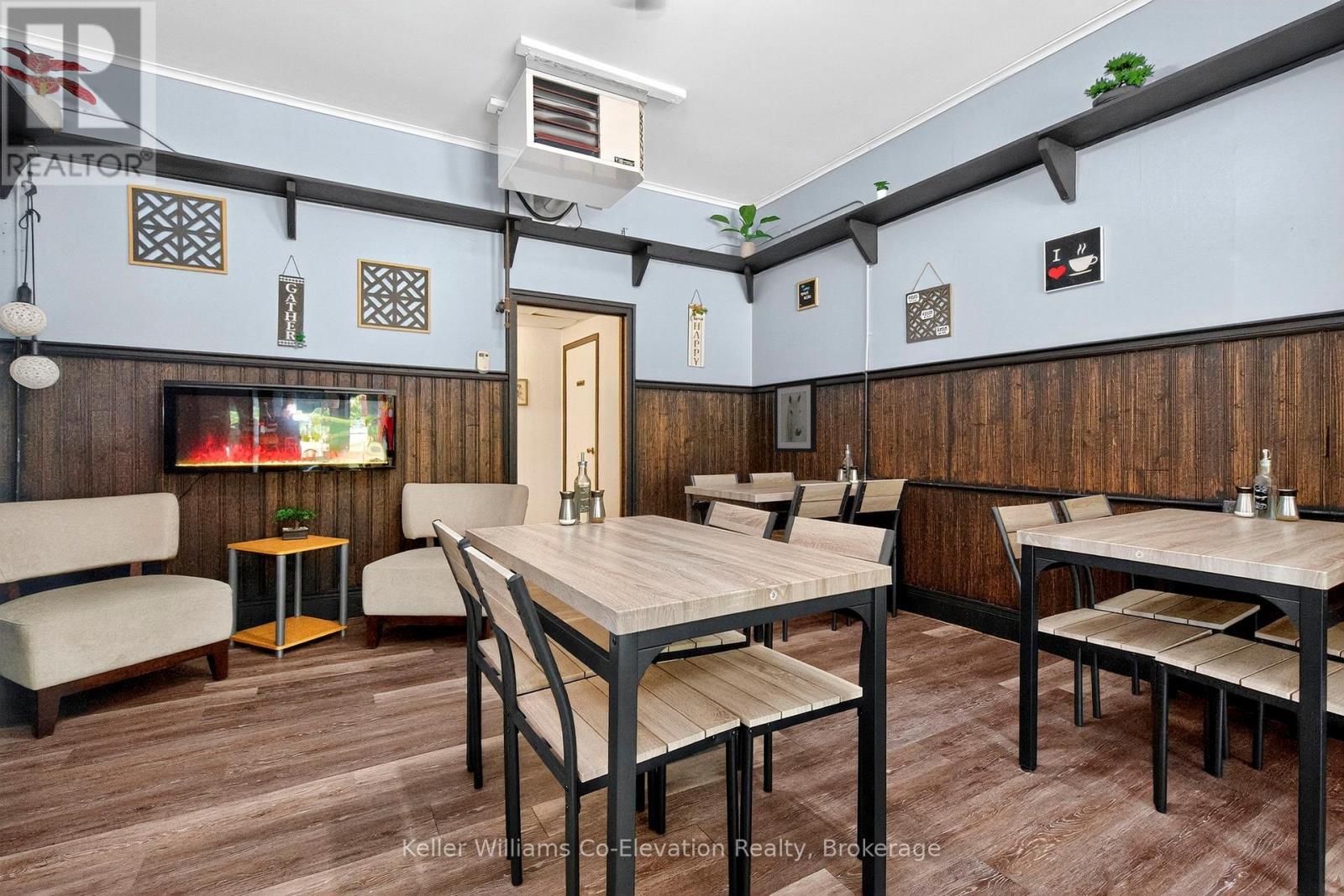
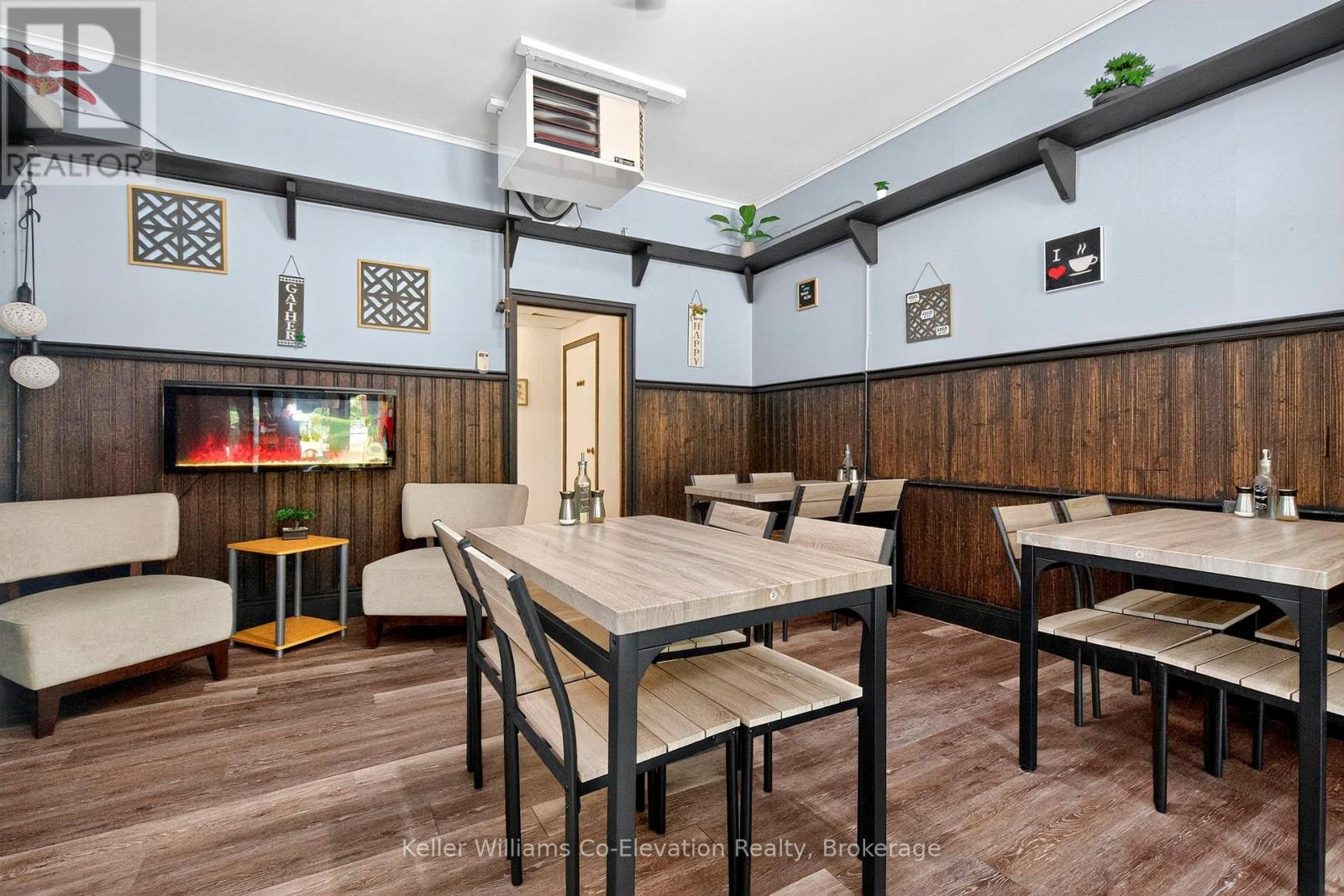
- wall art [774,380,817,453]
